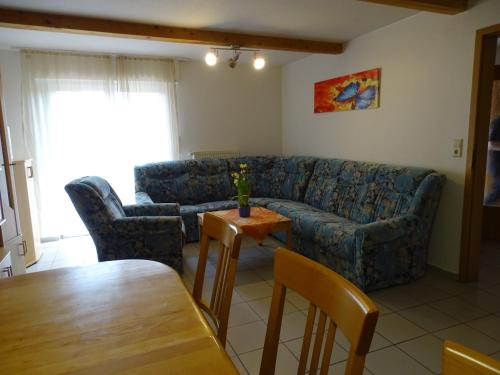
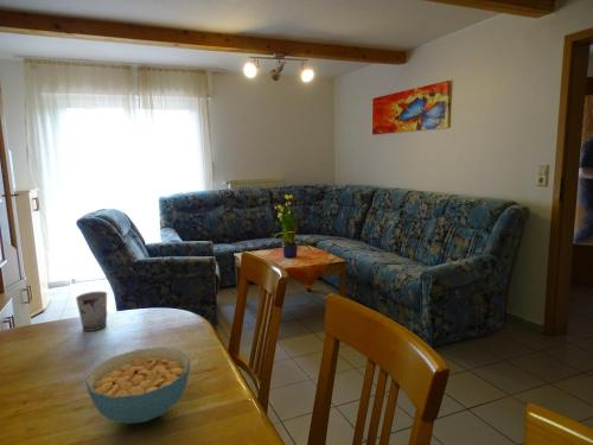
+ cup [75,291,108,332]
+ cereal bowl [84,347,191,425]
